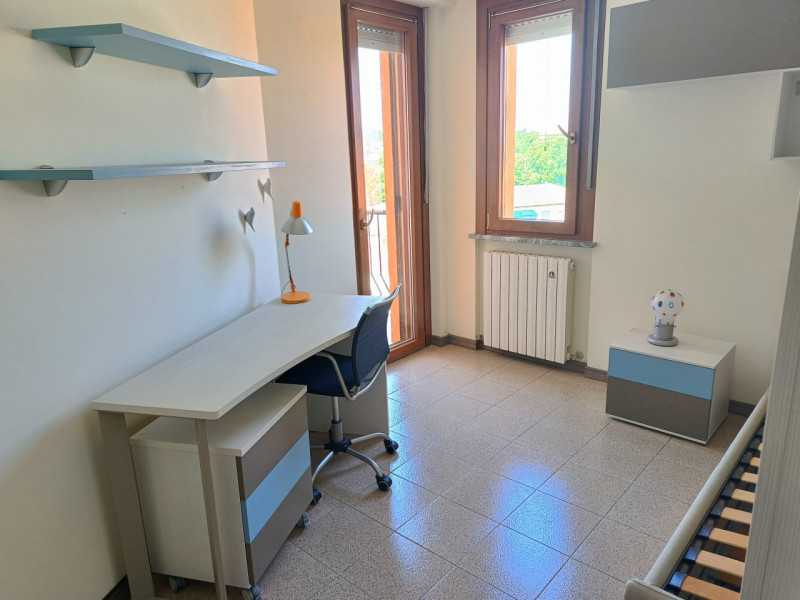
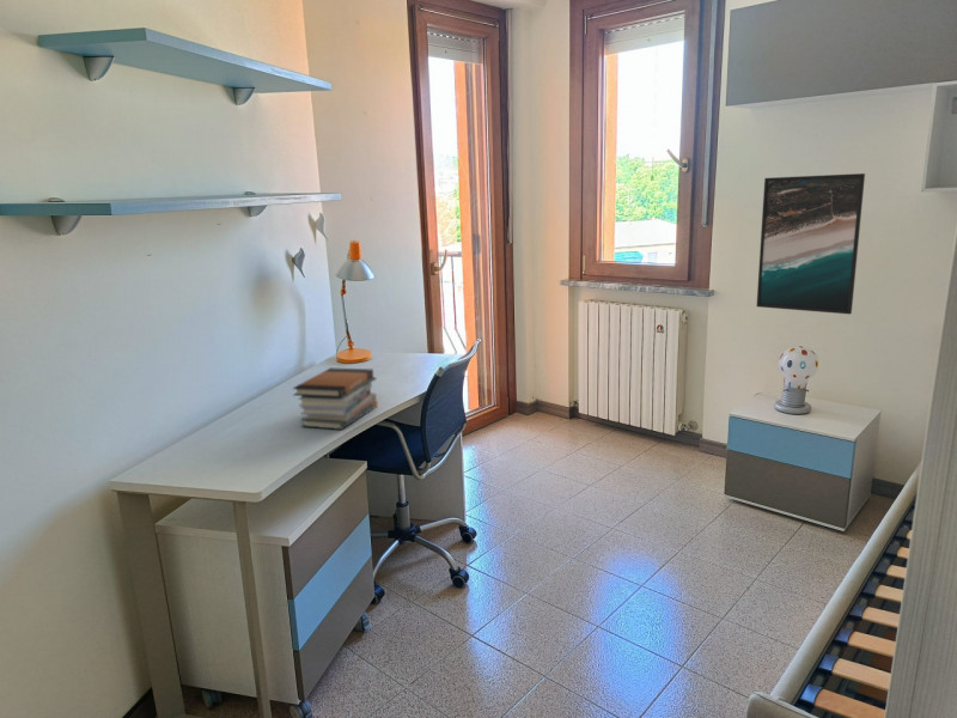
+ book stack [292,366,378,431]
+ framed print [756,172,866,316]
